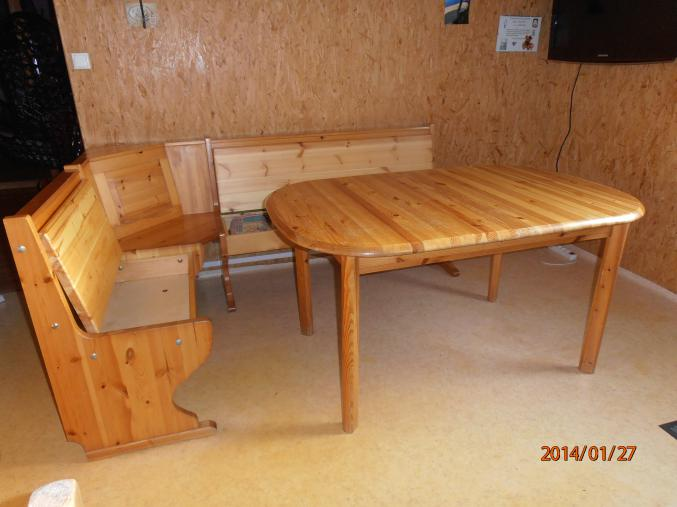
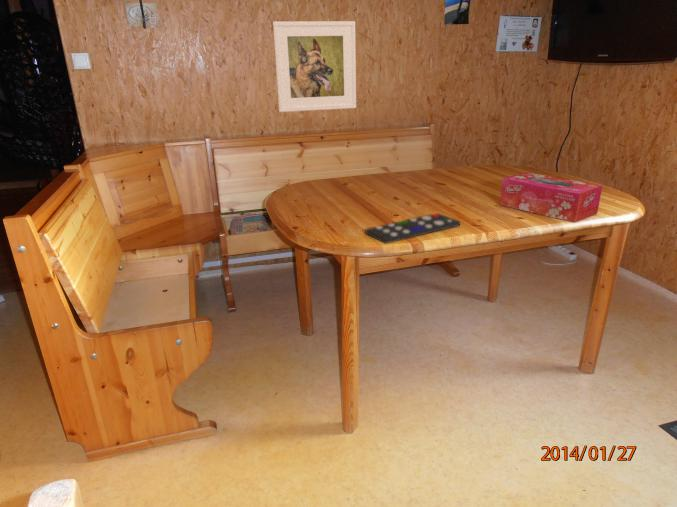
+ remote control [364,212,461,245]
+ tissue box [499,172,603,223]
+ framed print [272,20,357,113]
